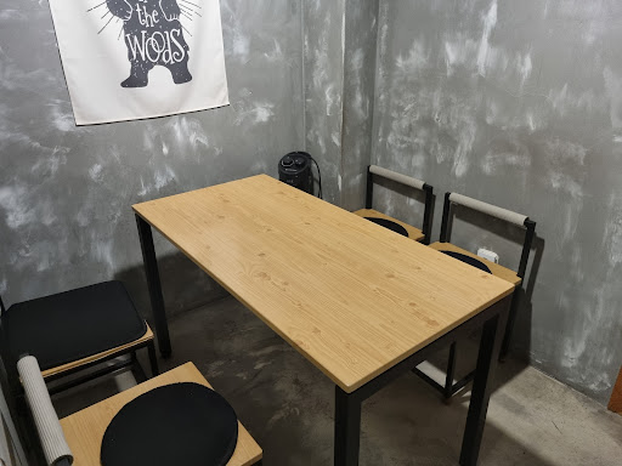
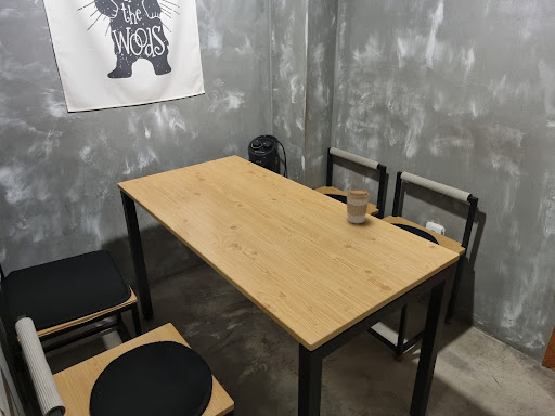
+ coffee cup [345,188,371,224]
